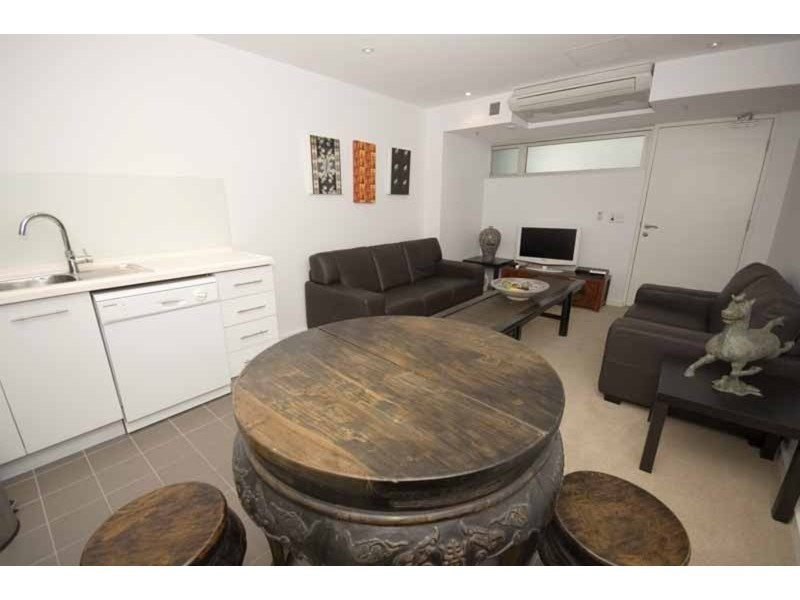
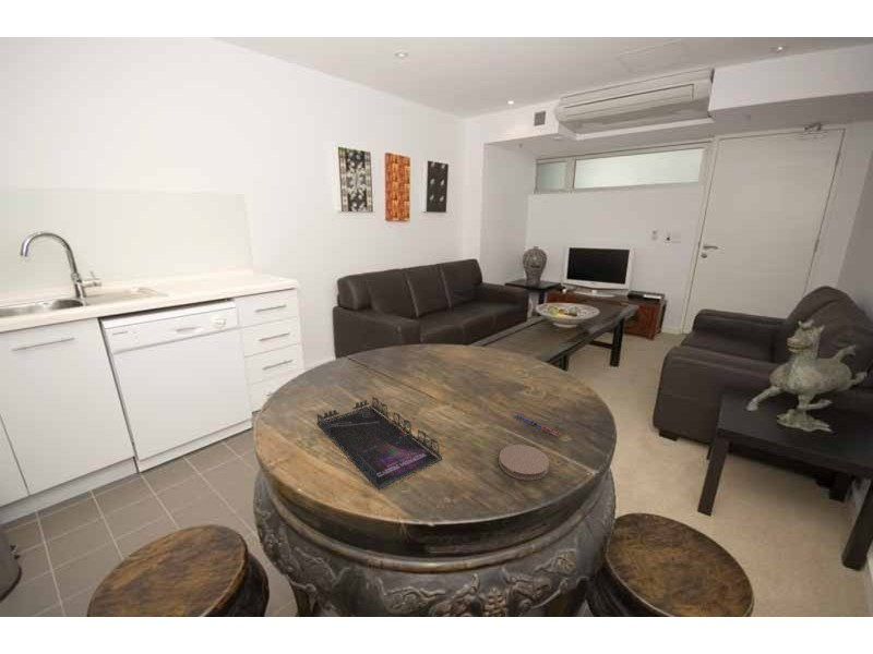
+ pen [512,412,562,438]
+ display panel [315,396,443,491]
+ coaster [498,444,550,481]
